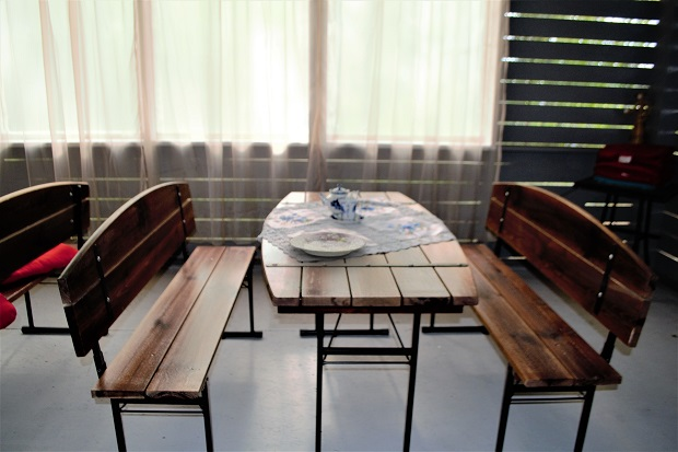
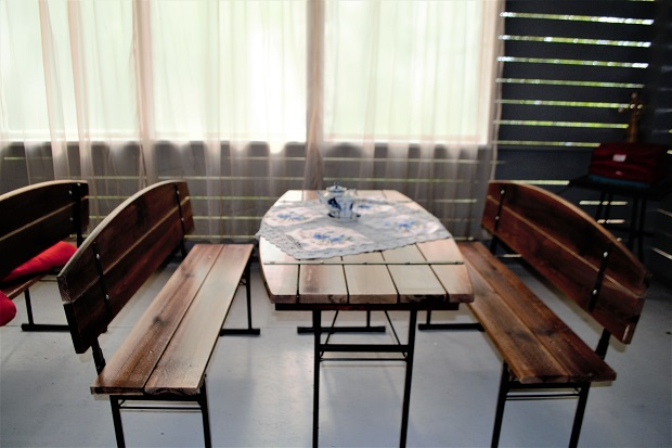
- plate [288,231,367,257]
